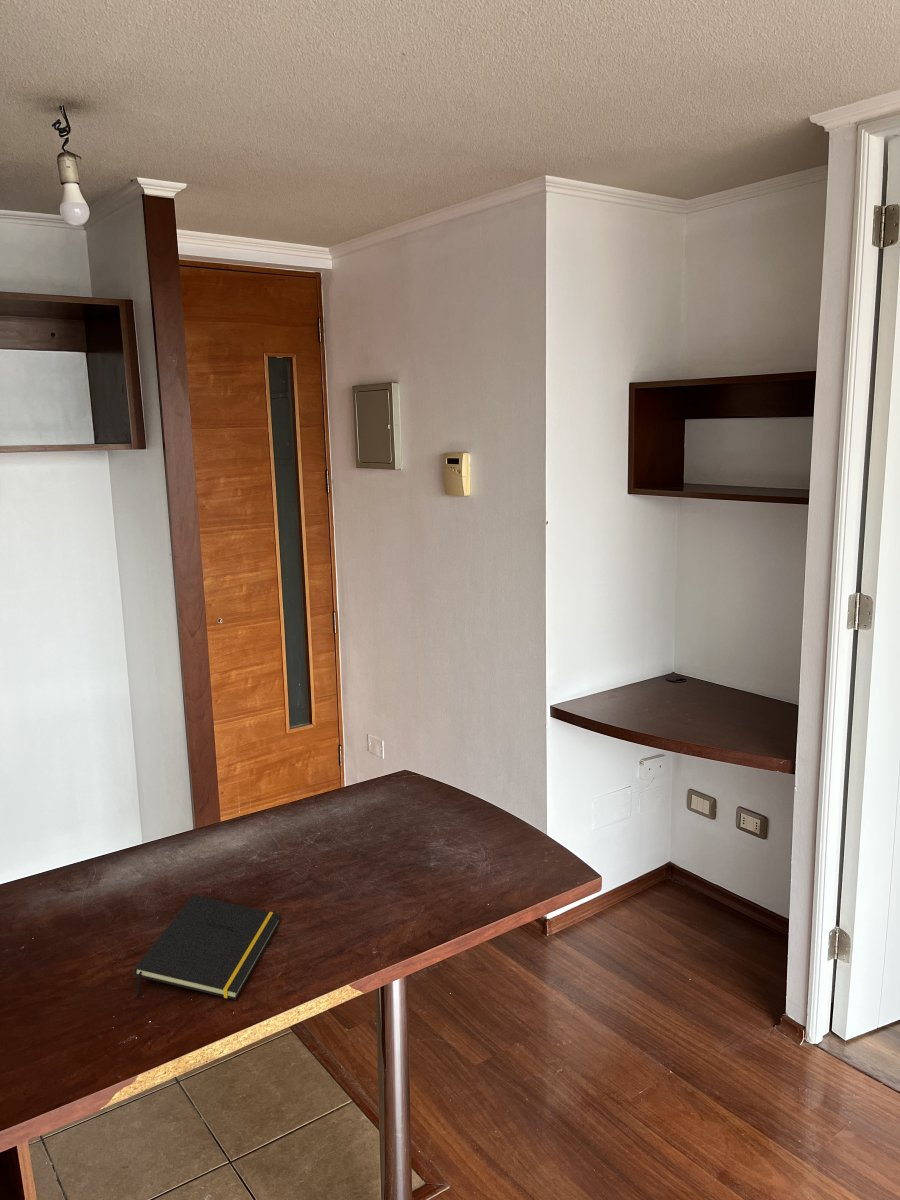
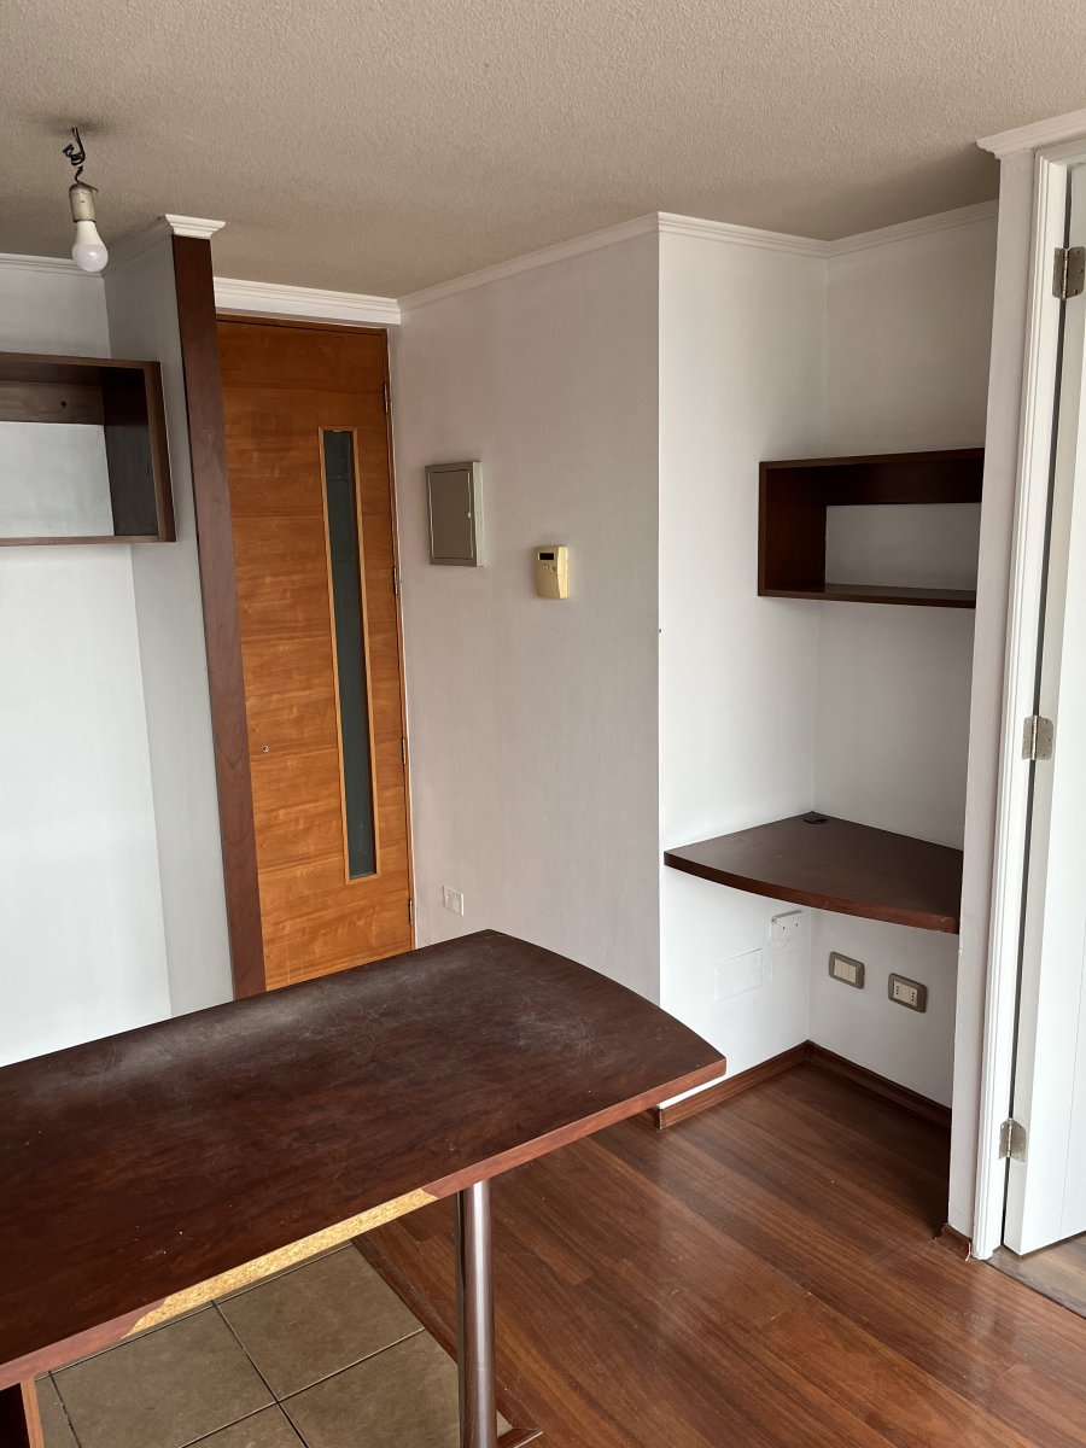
- notepad [133,894,282,1001]
